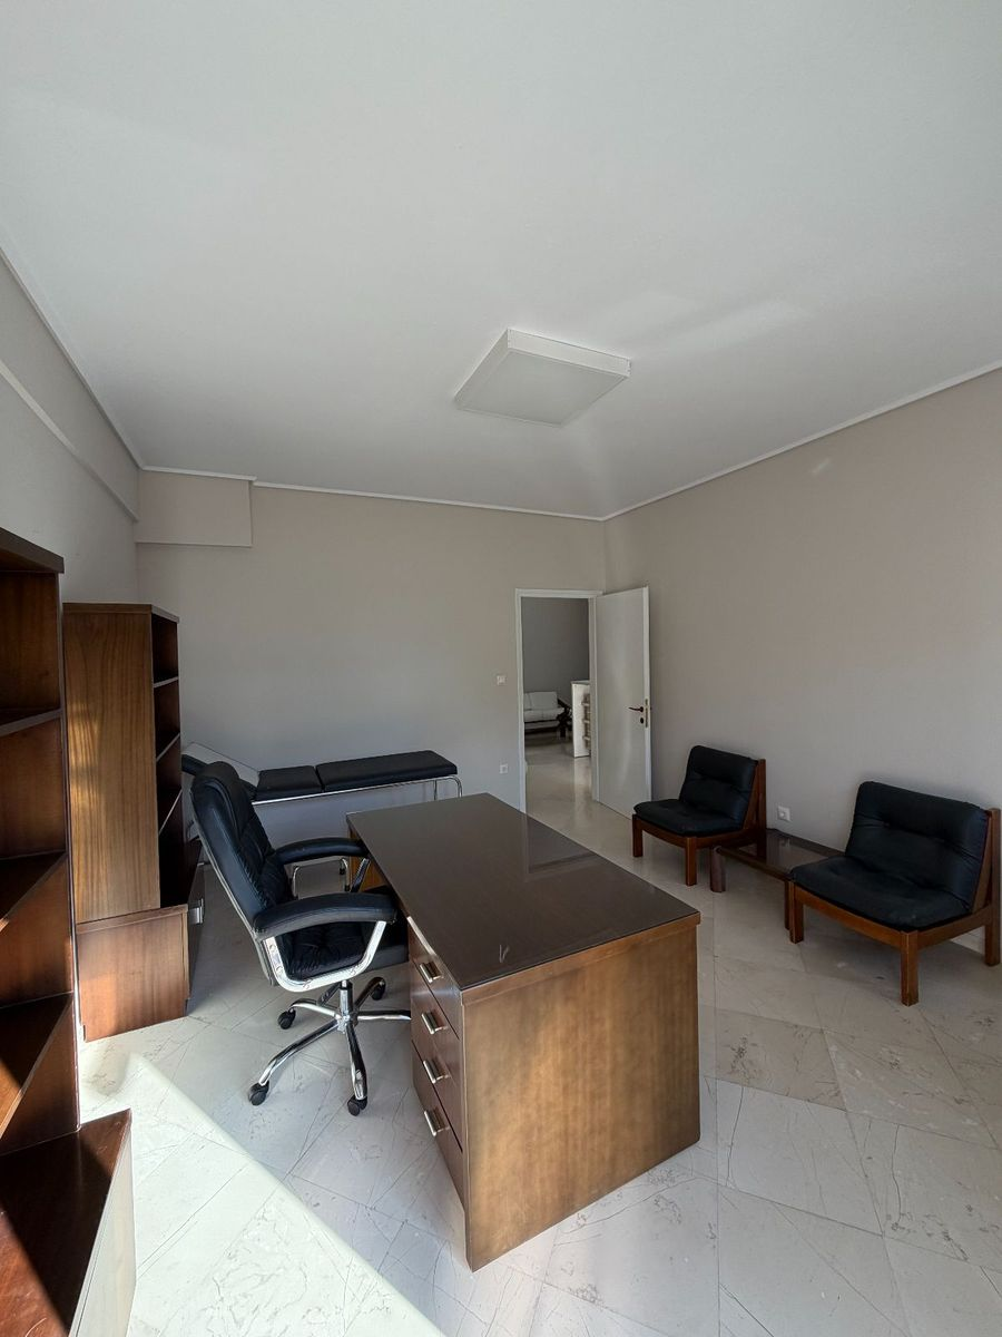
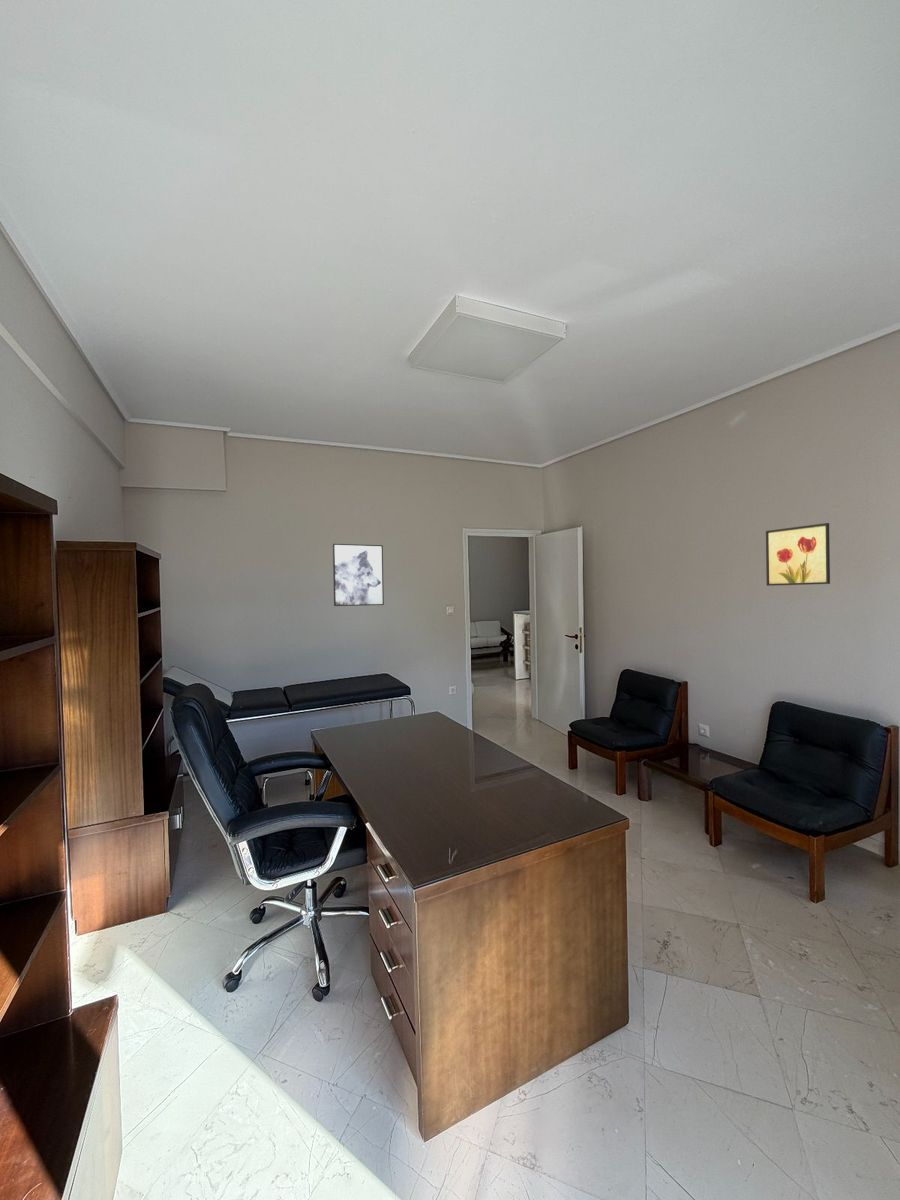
+ wall art [332,543,385,607]
+ wall art [765,522,831,587]
